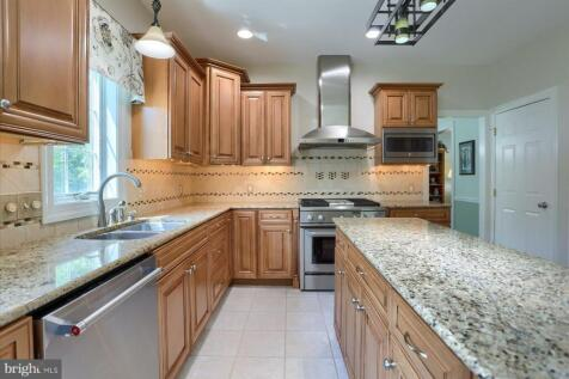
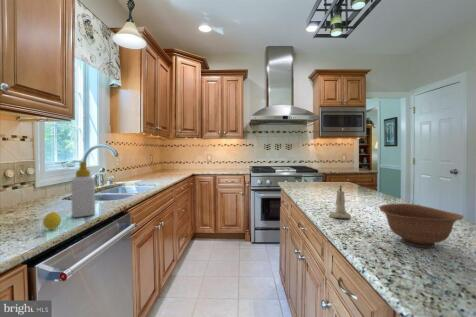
+ fruit [42,210,62,231]
+ bowl [378,202,464,249]
+ candle [328,183,352,219]
+ soap bottle [70,161,96,218]
